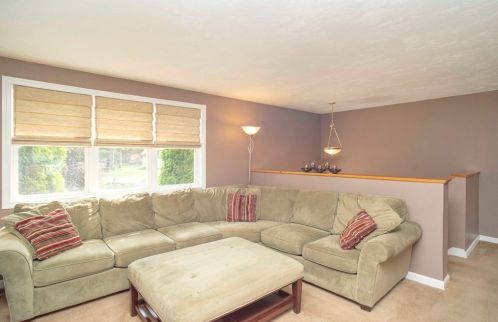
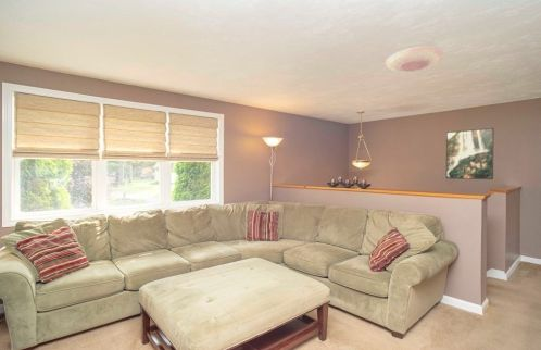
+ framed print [445,127,495,180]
+ ceiling light [385,46,444,74]
